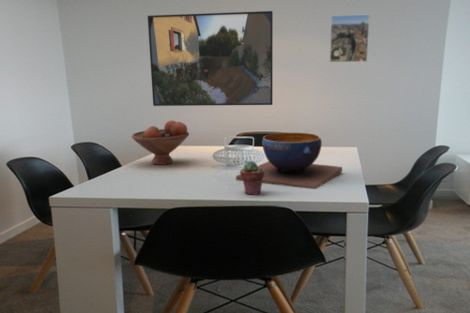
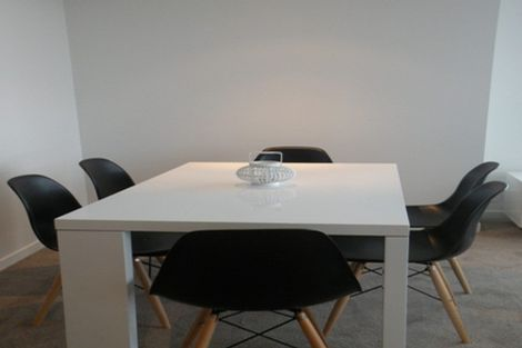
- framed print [147,10,274,107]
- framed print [328,13,371,63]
- fruit bowl [131,120,190,166]
- decorative bowl [235,132,343,190]
- potted succulent [239,160,265,196]
